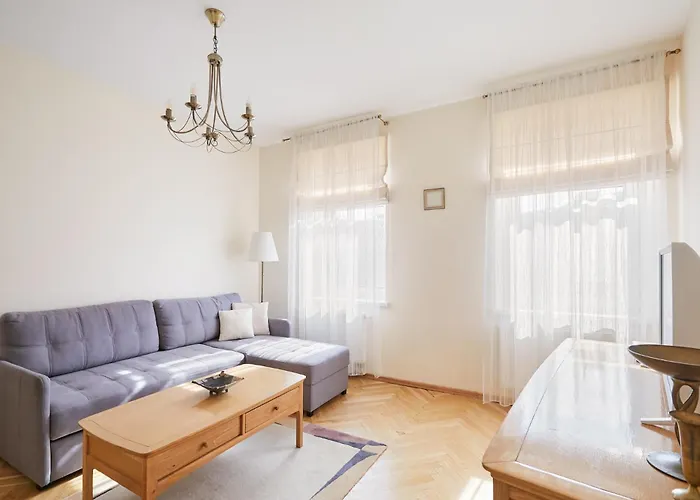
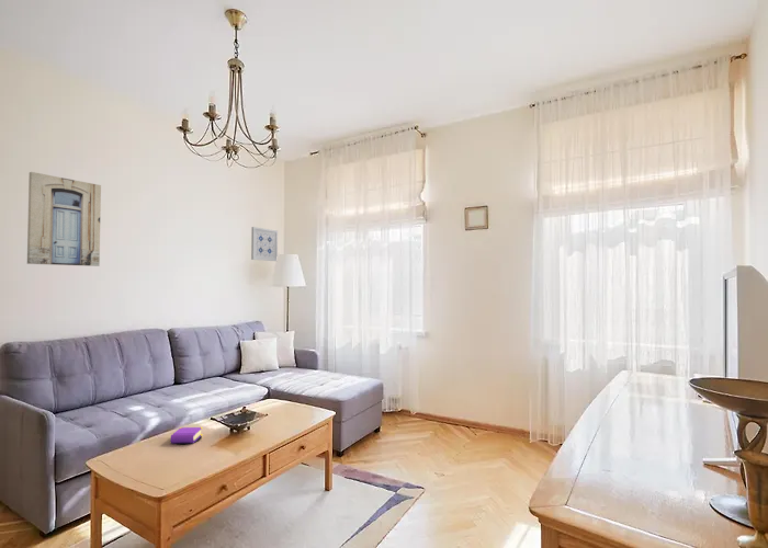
+ book [170,426,204,446]
+ wall art [250,226,279,262]
+ wall art [26,171,102,267]
